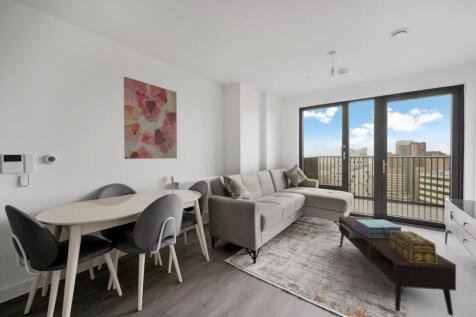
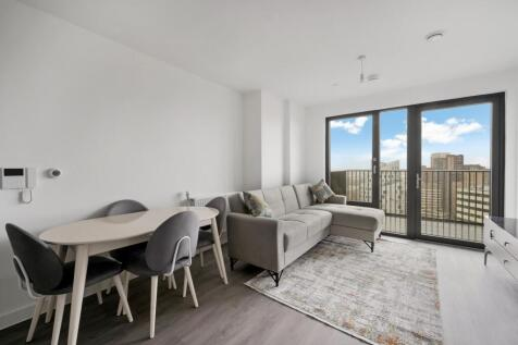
- coffee table [338,215,457,317]
- wall art [123,76,178,160]
- stack of books [353,219,403,237]
- decorative box [390,230,438,264]
